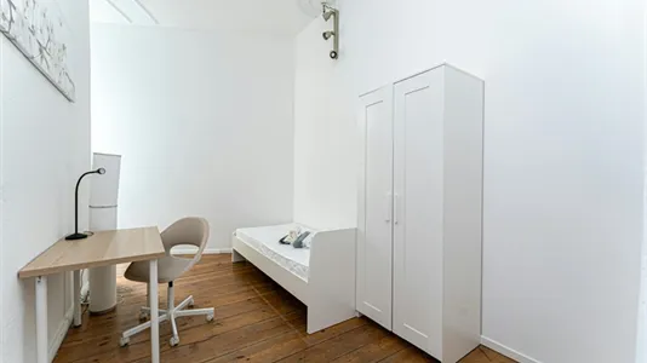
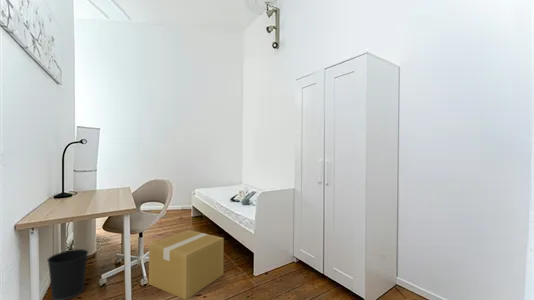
+ wastebasket [46,248,89,300]
+ cardboard box [148,229,225,300]
